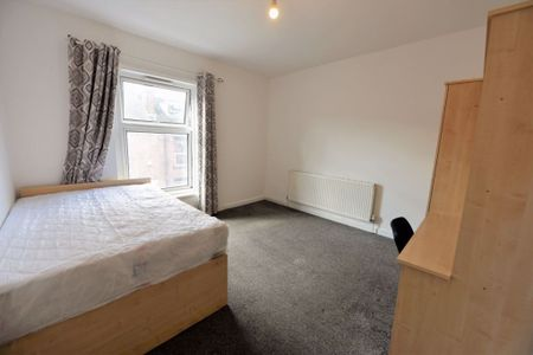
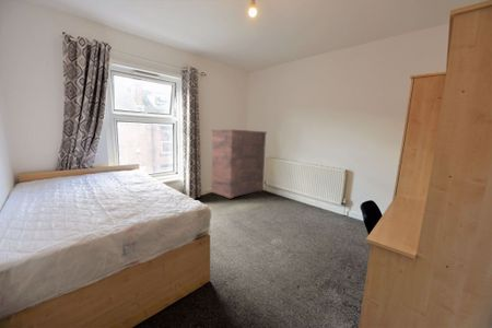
+ dresser [210,128,268,199]
